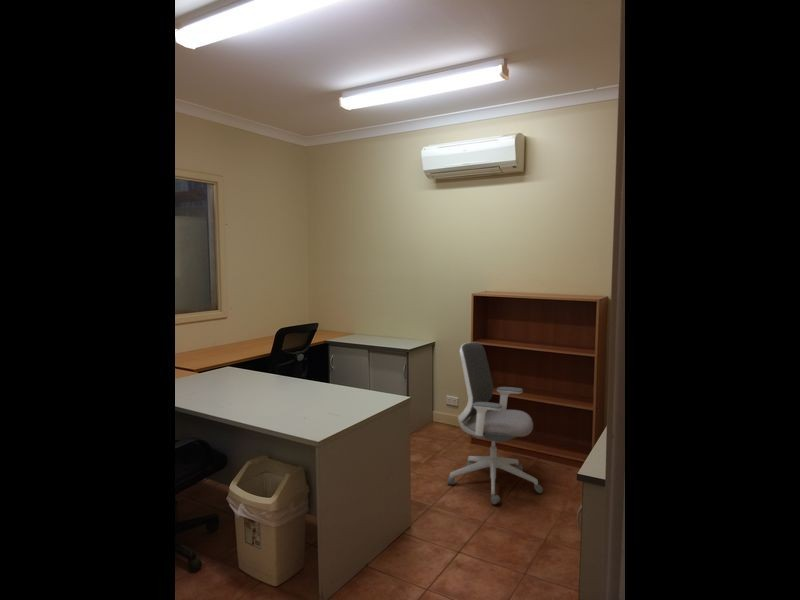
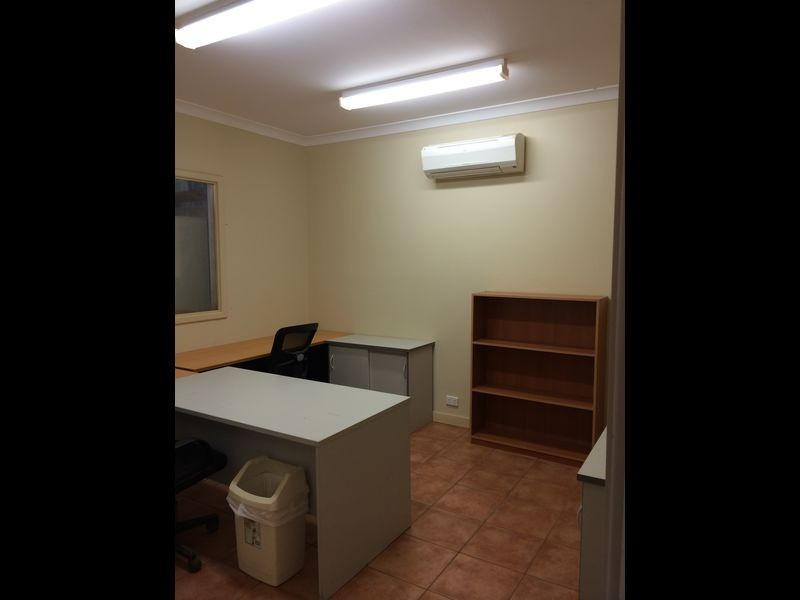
- office chair [447,342,544,505]
